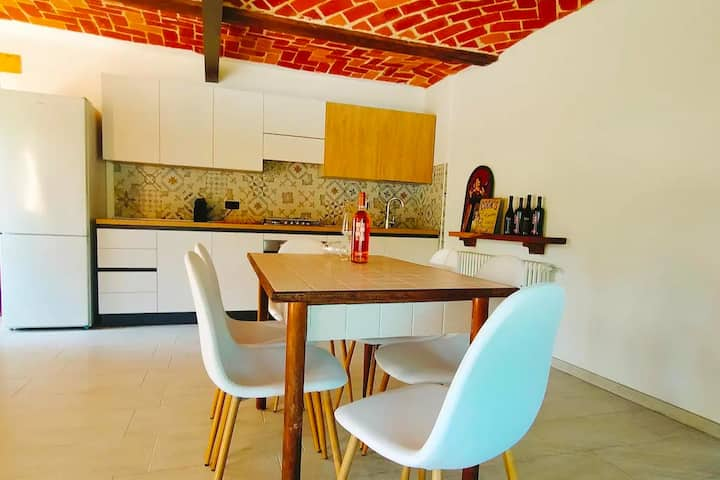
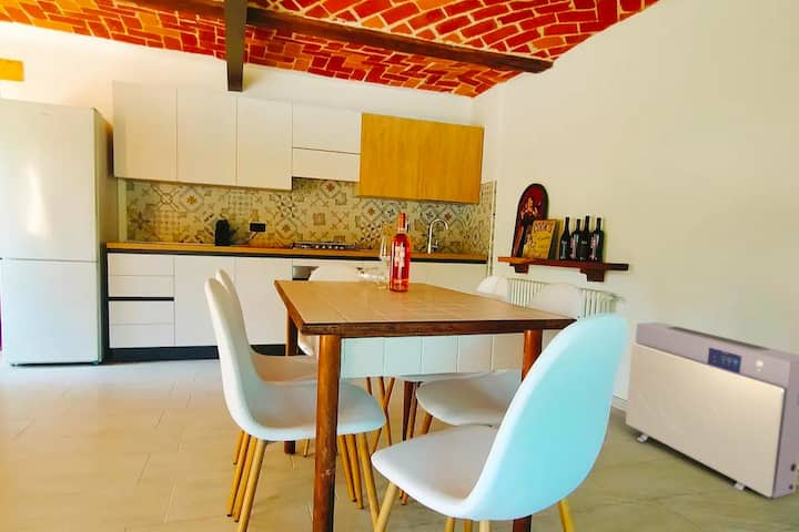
+ air purifier [625,321,799,499]
